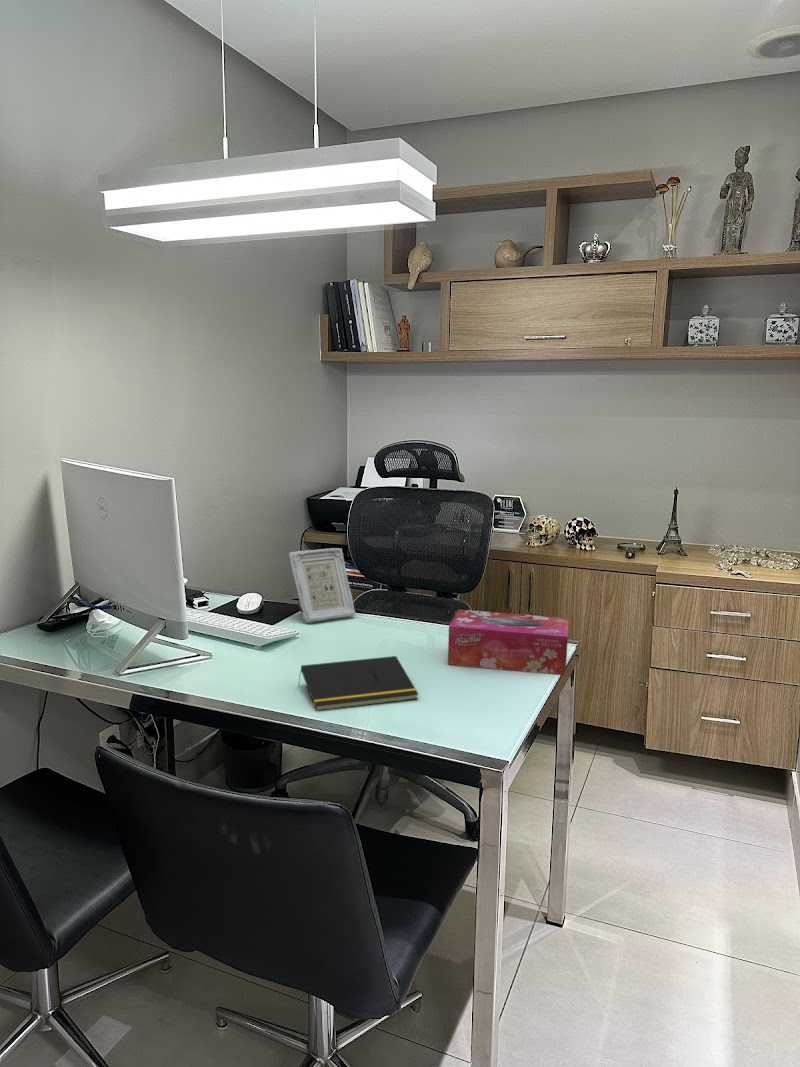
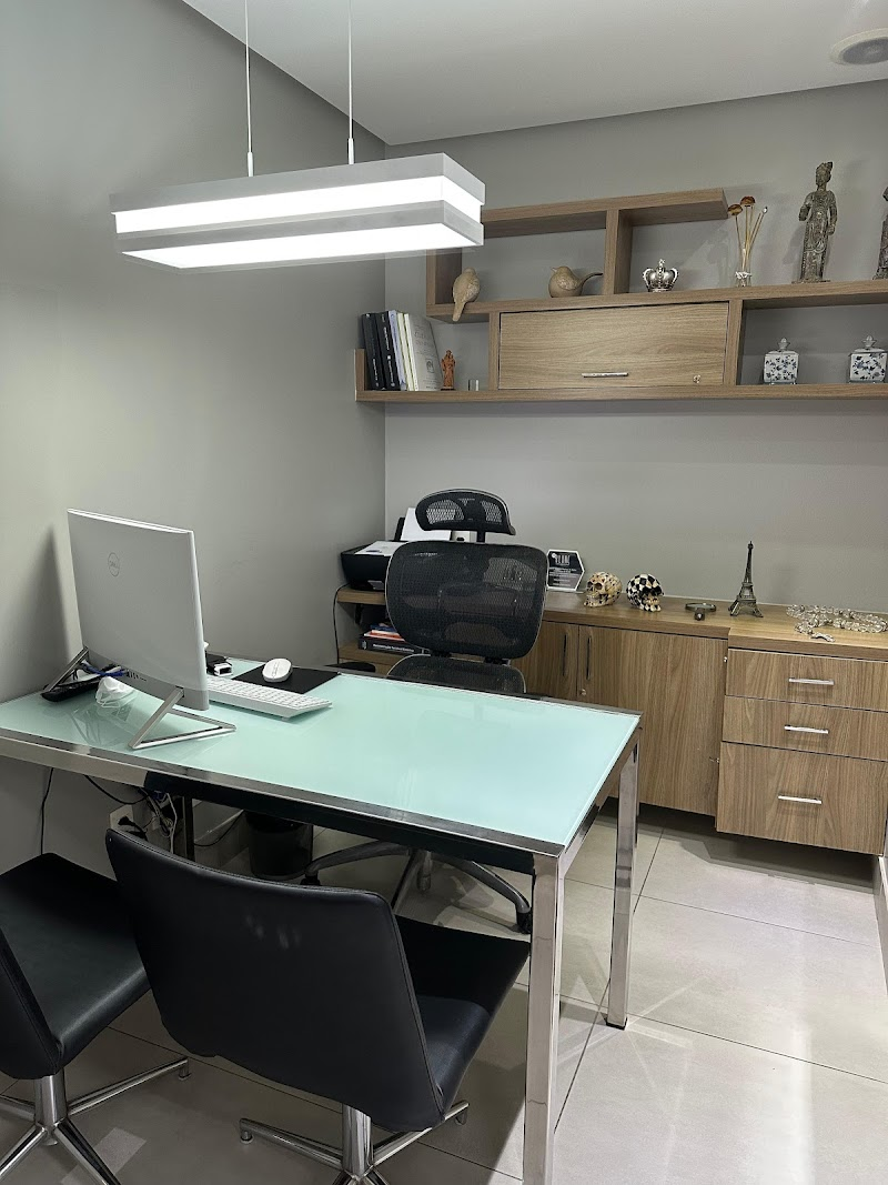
- tissue box [447,609,570,676]
- notepad [297,655,419,712]
- picture frame [288,547,356,624]
